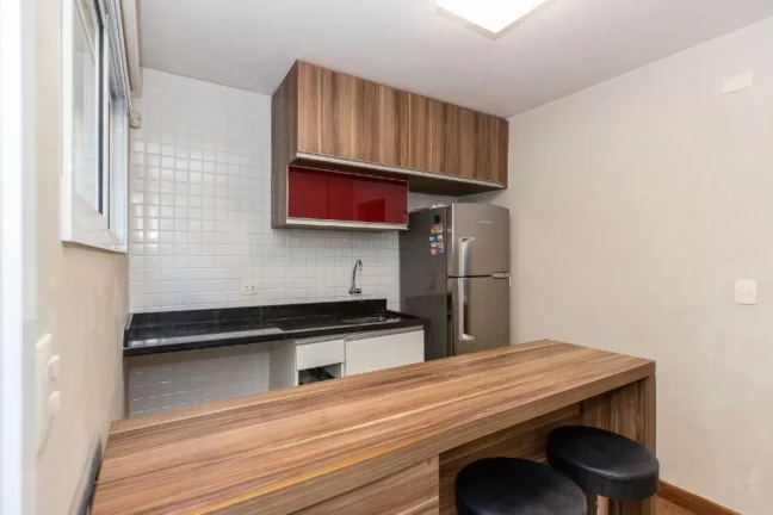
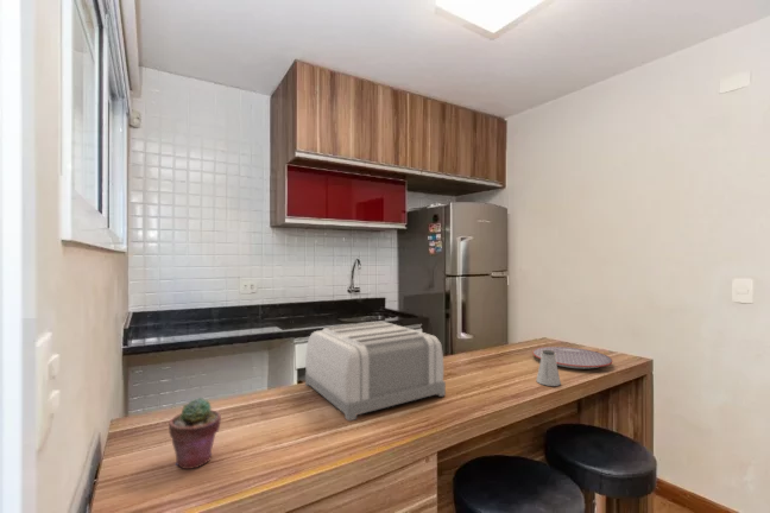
+ toaster [304,321,447,422]
+ saltshaker [536,350,562,387]
+ plate [531,346,613,369]
+ potted succulent [168,397,222,470]
